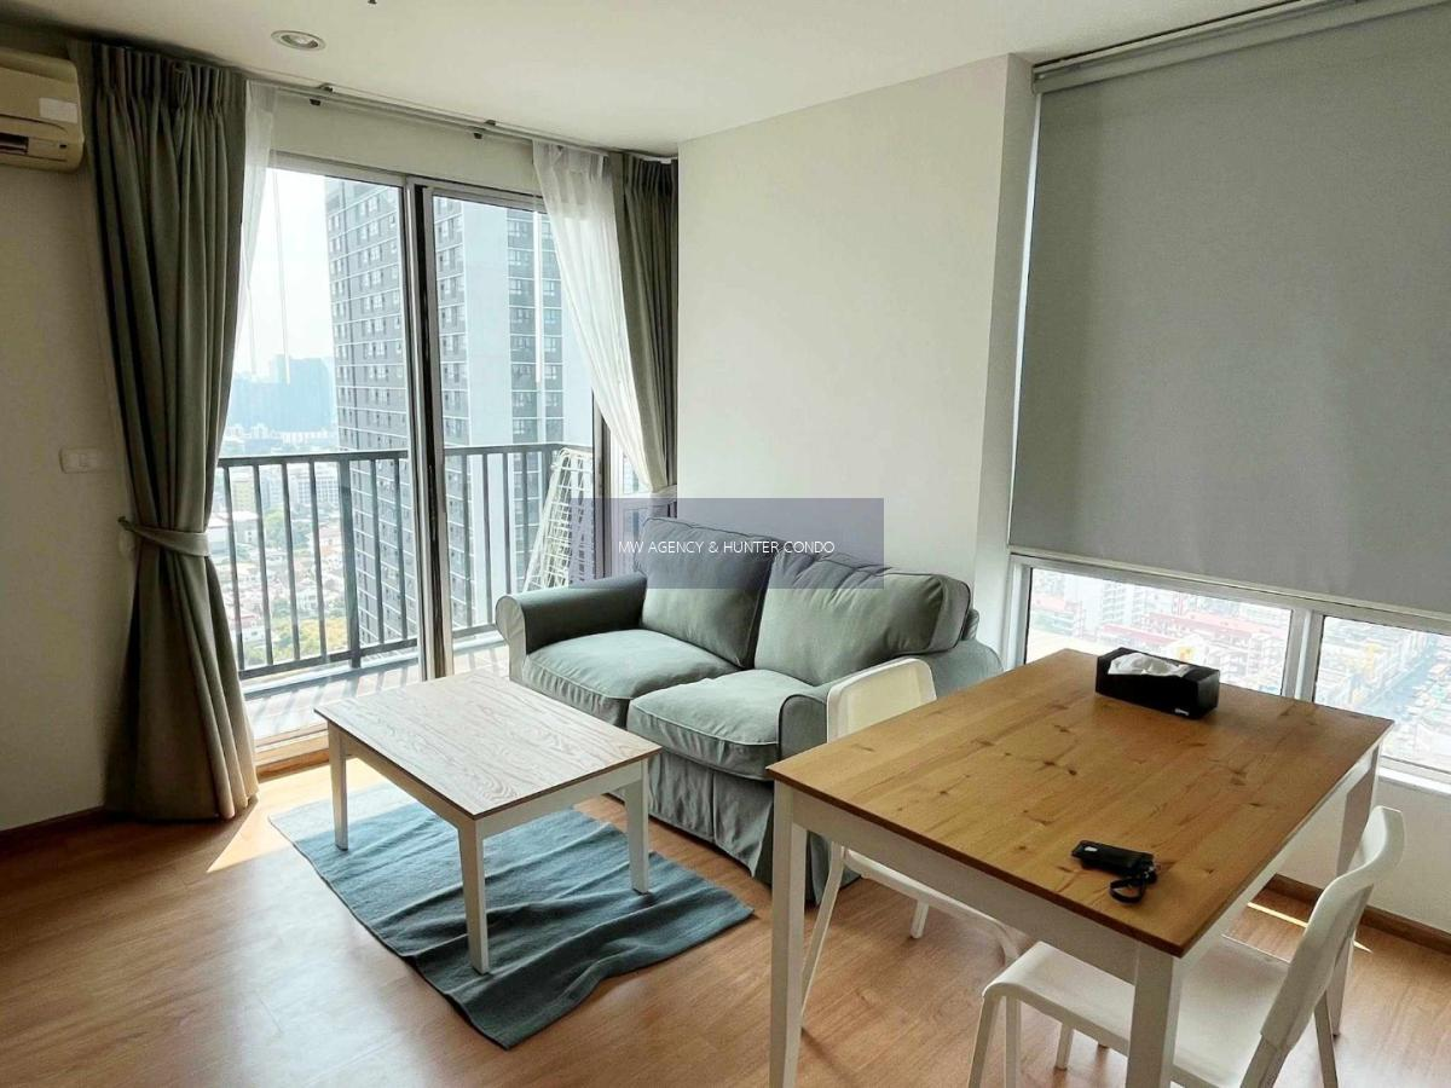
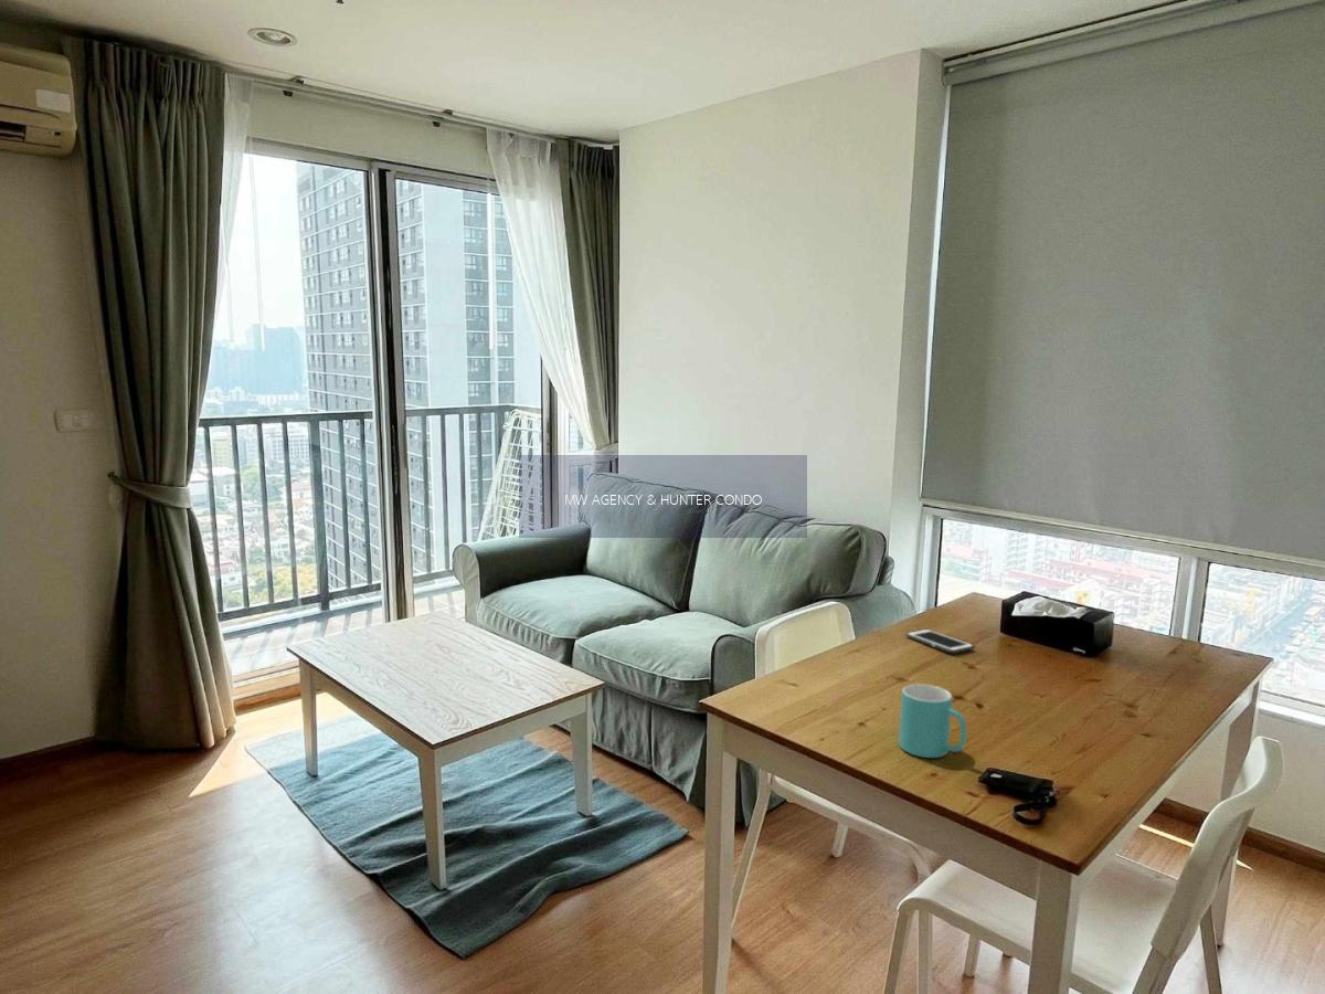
+ cell phone [905,628,975,655]
+ mug [898,683,967,759]
